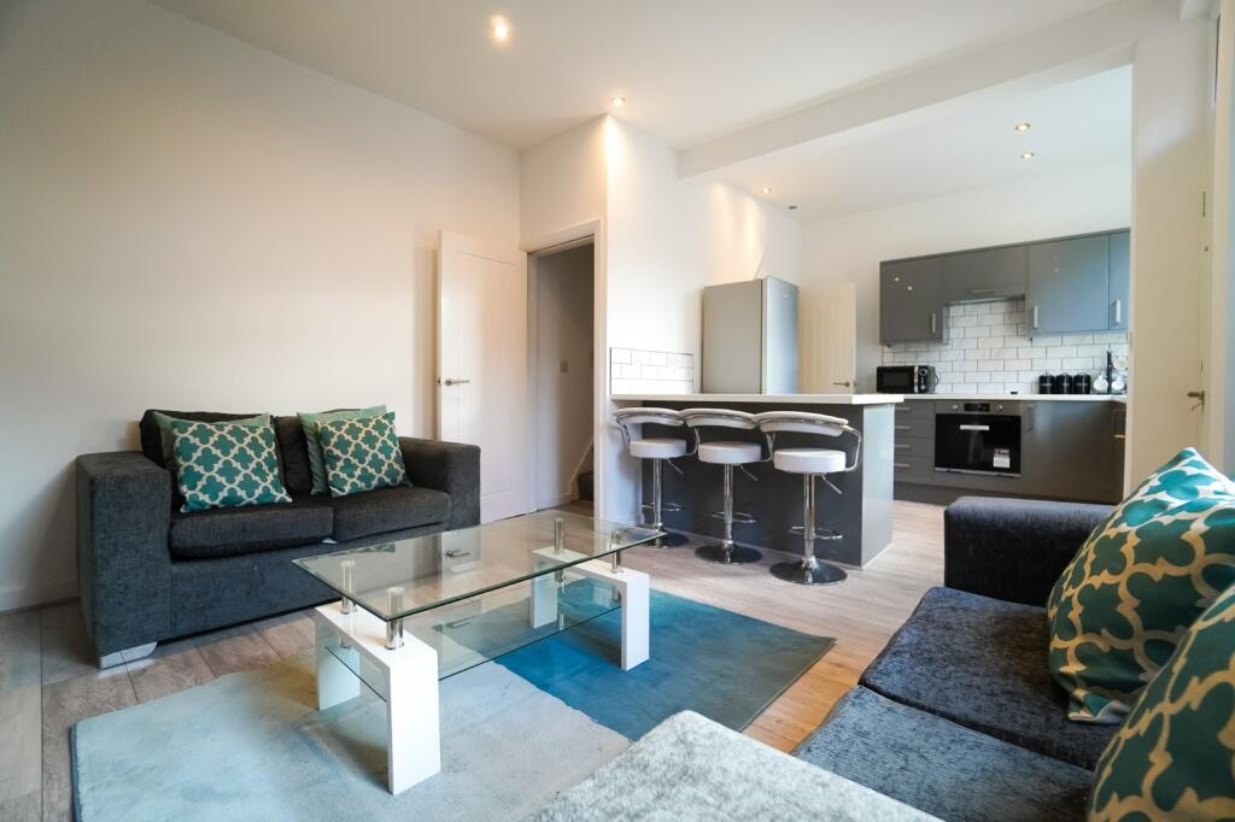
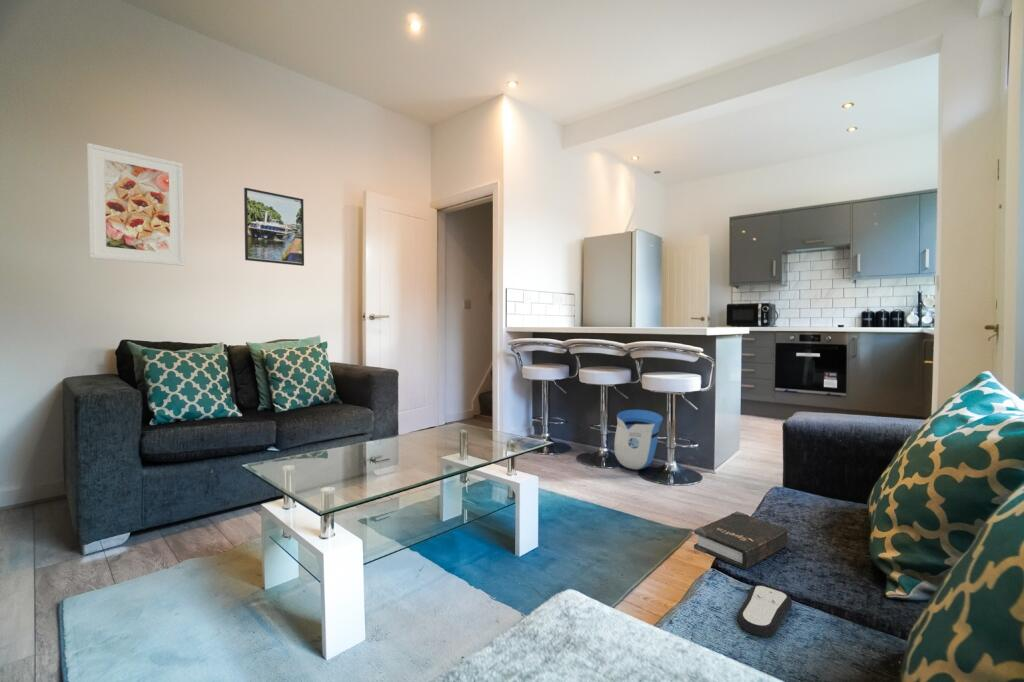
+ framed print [243,187,305,267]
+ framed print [86,142,185,267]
+ hardback book [693,511,790,570]
+ remote control [736,584,793,638]
+ sun visor [614,409,664,471]
